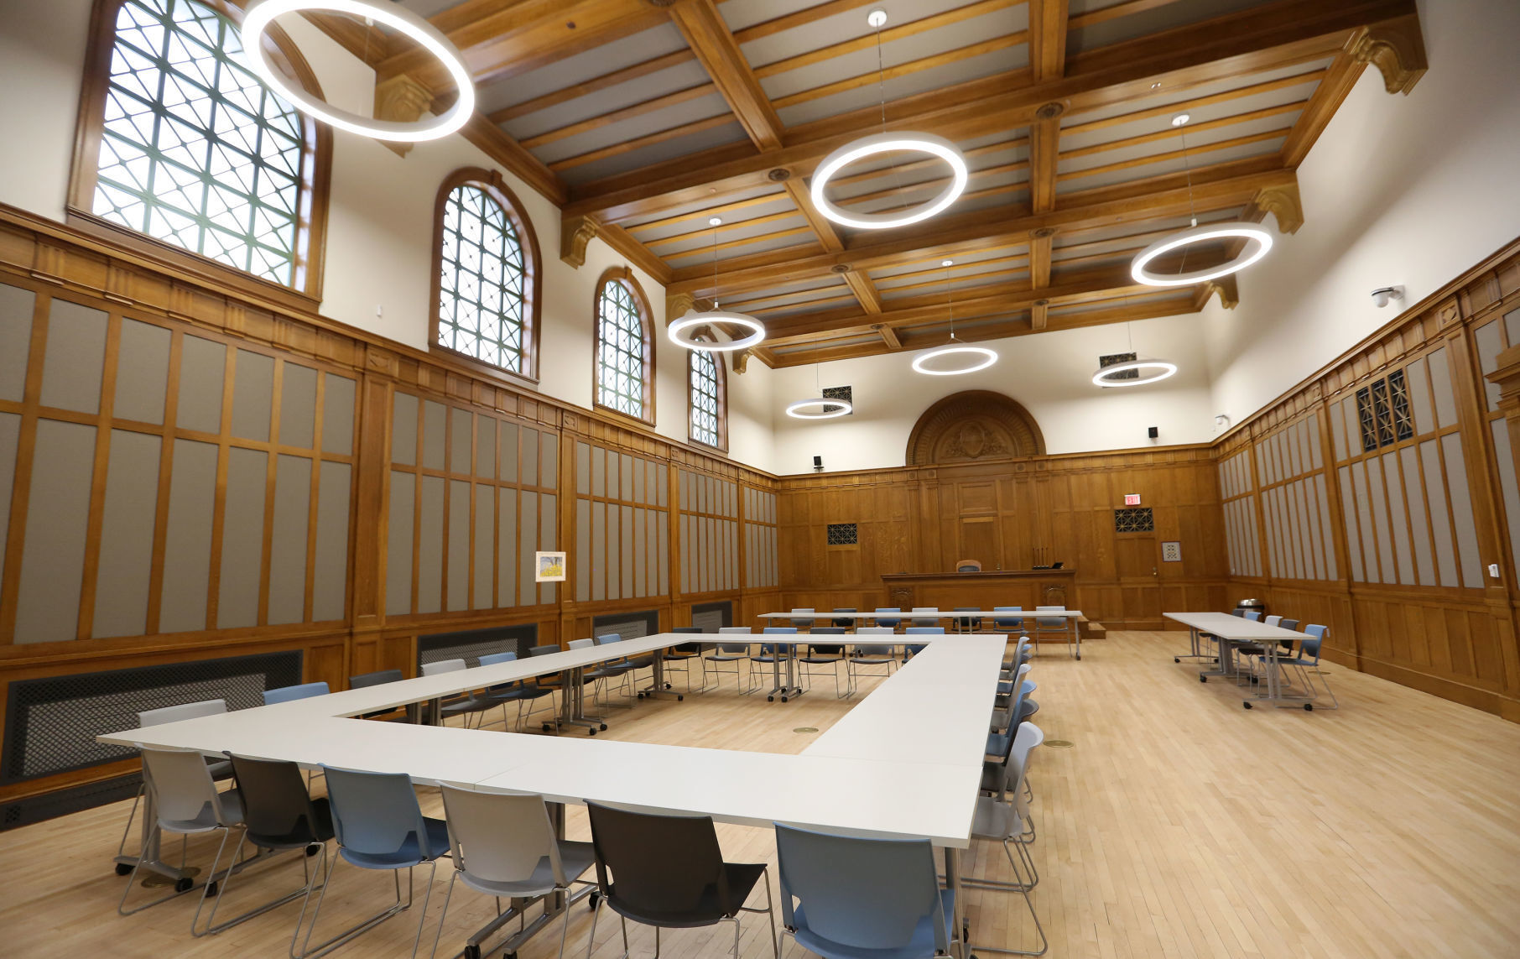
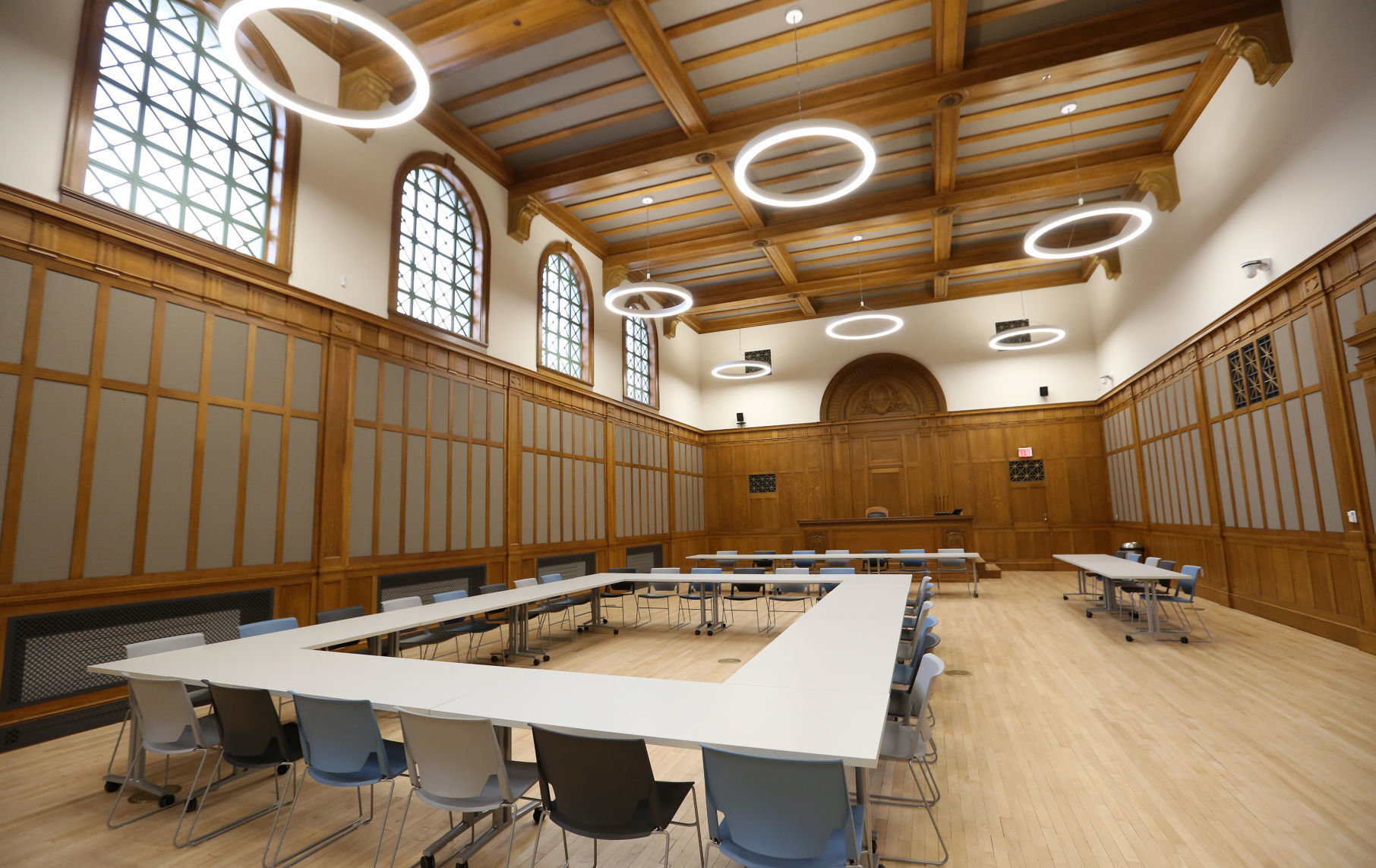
- wall art [1159,540,1183,563]
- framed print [535,550,567,583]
